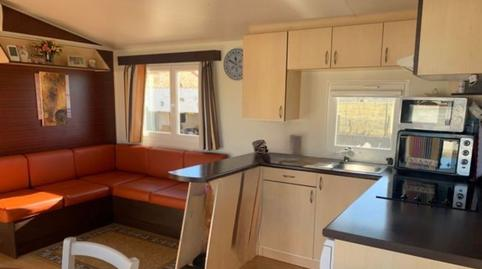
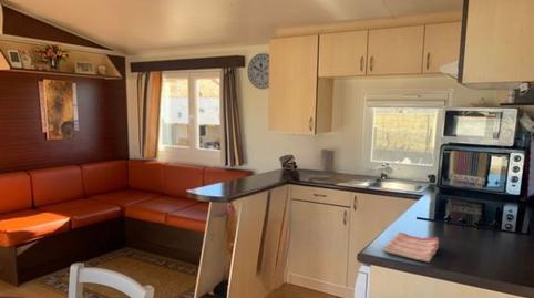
+ dish towel [382,232,440,264]
